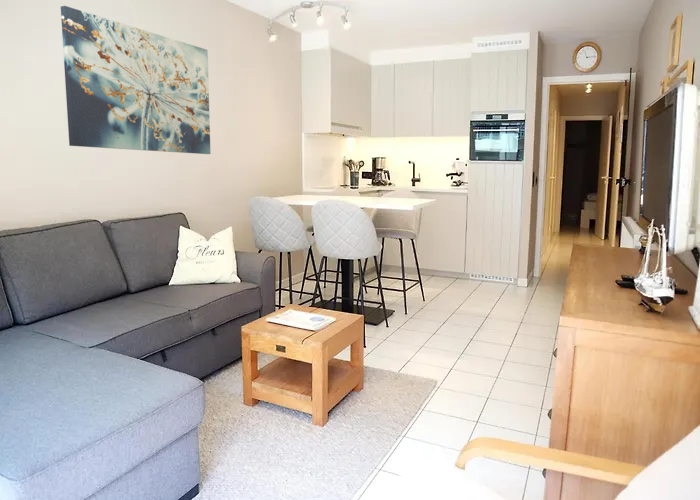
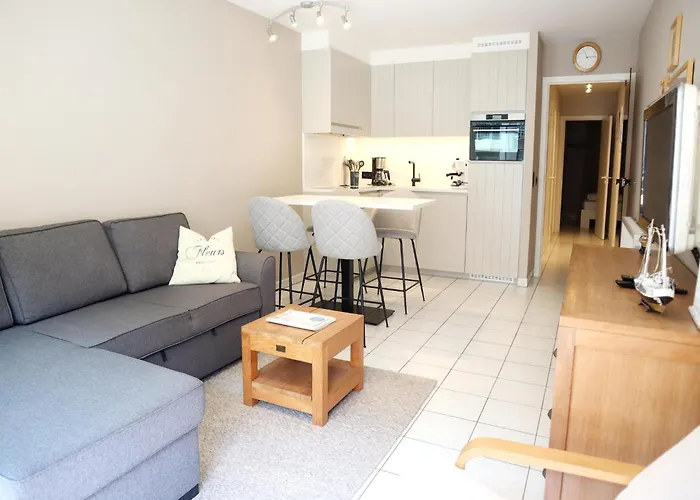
- wall art [60,5,212,155]
